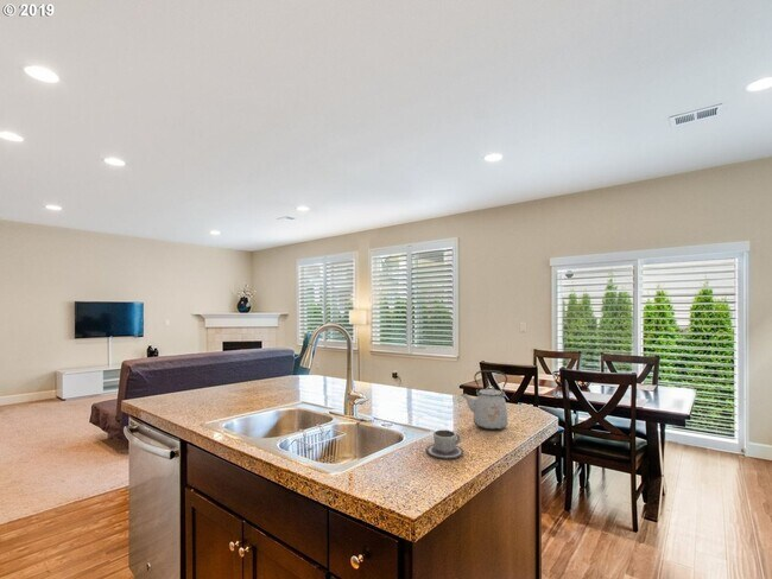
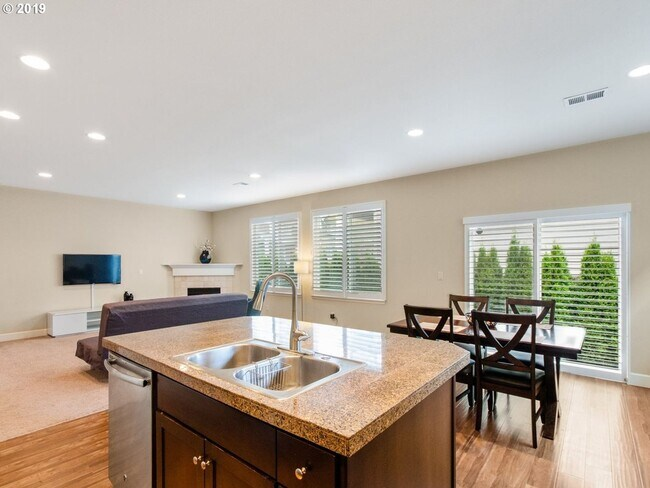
- cup [425,428,466,460]
- kettle [460,369,510,432]
